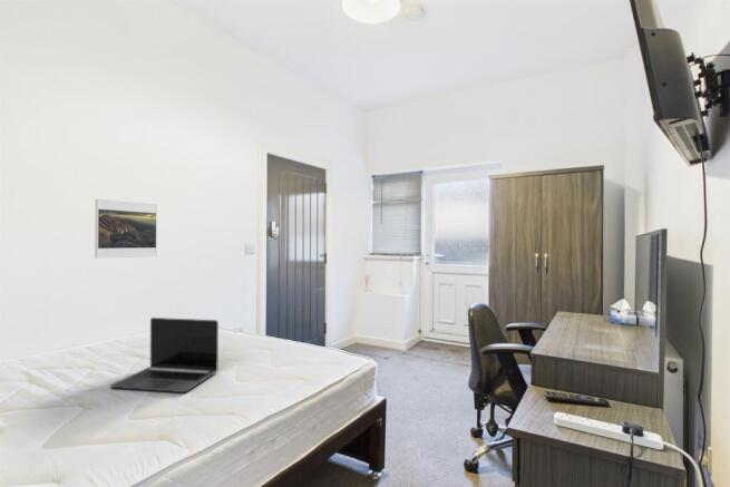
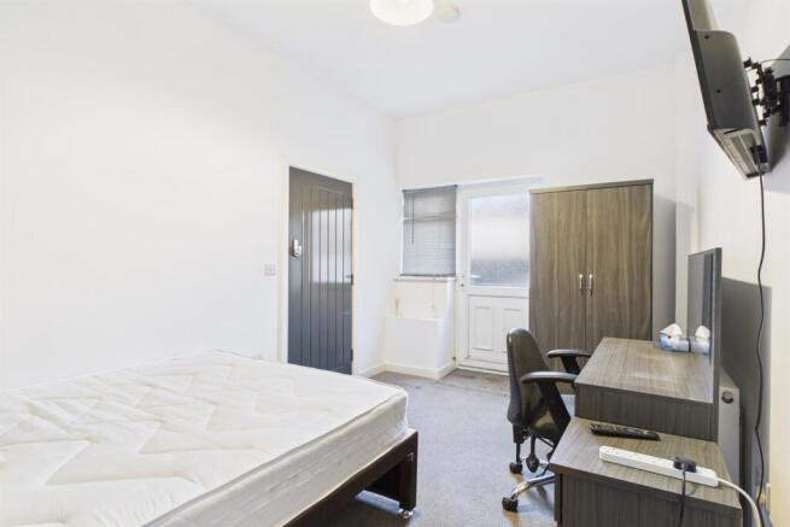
- laptop [109,316,220,393]
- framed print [94,198,158,260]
